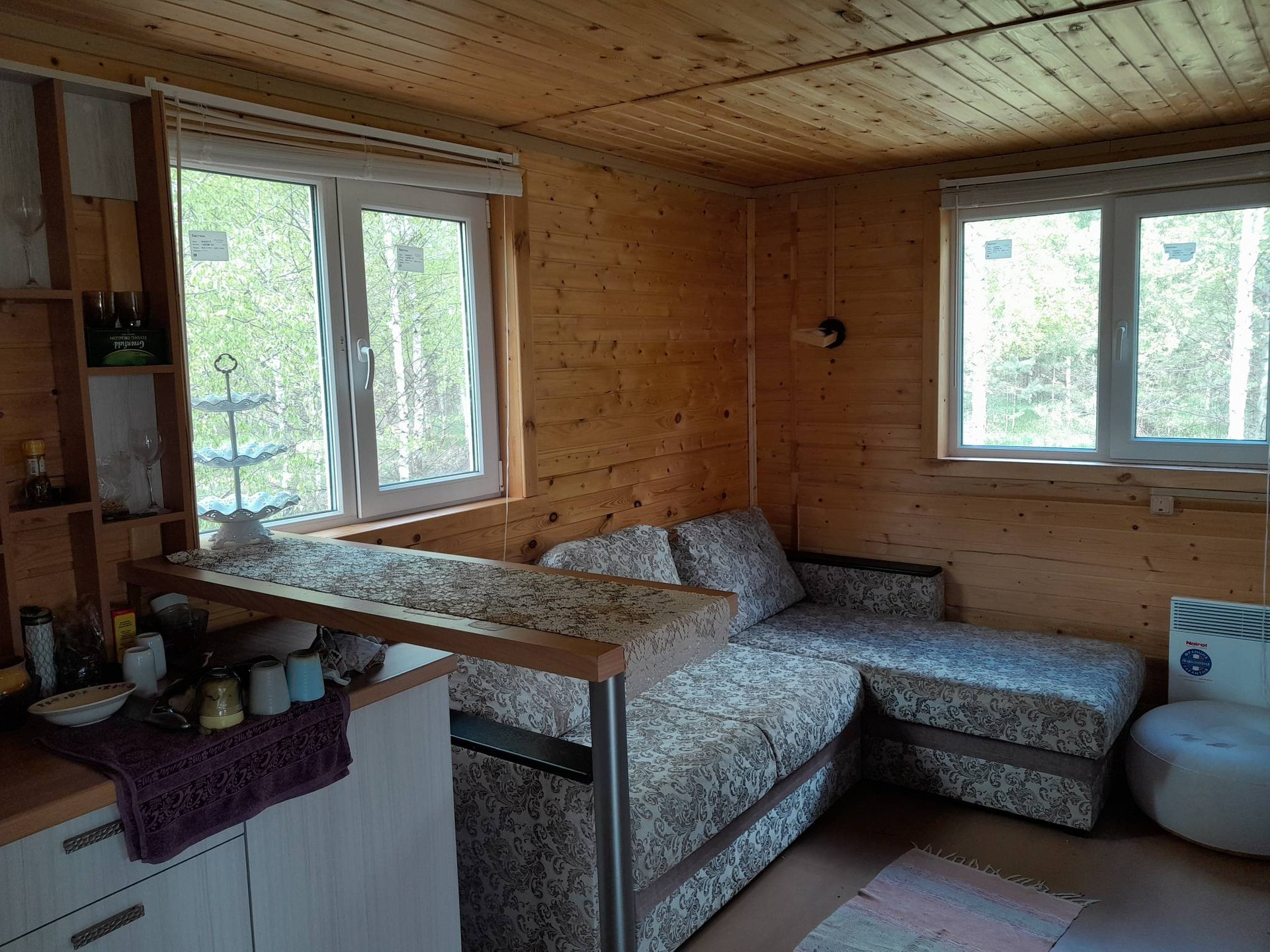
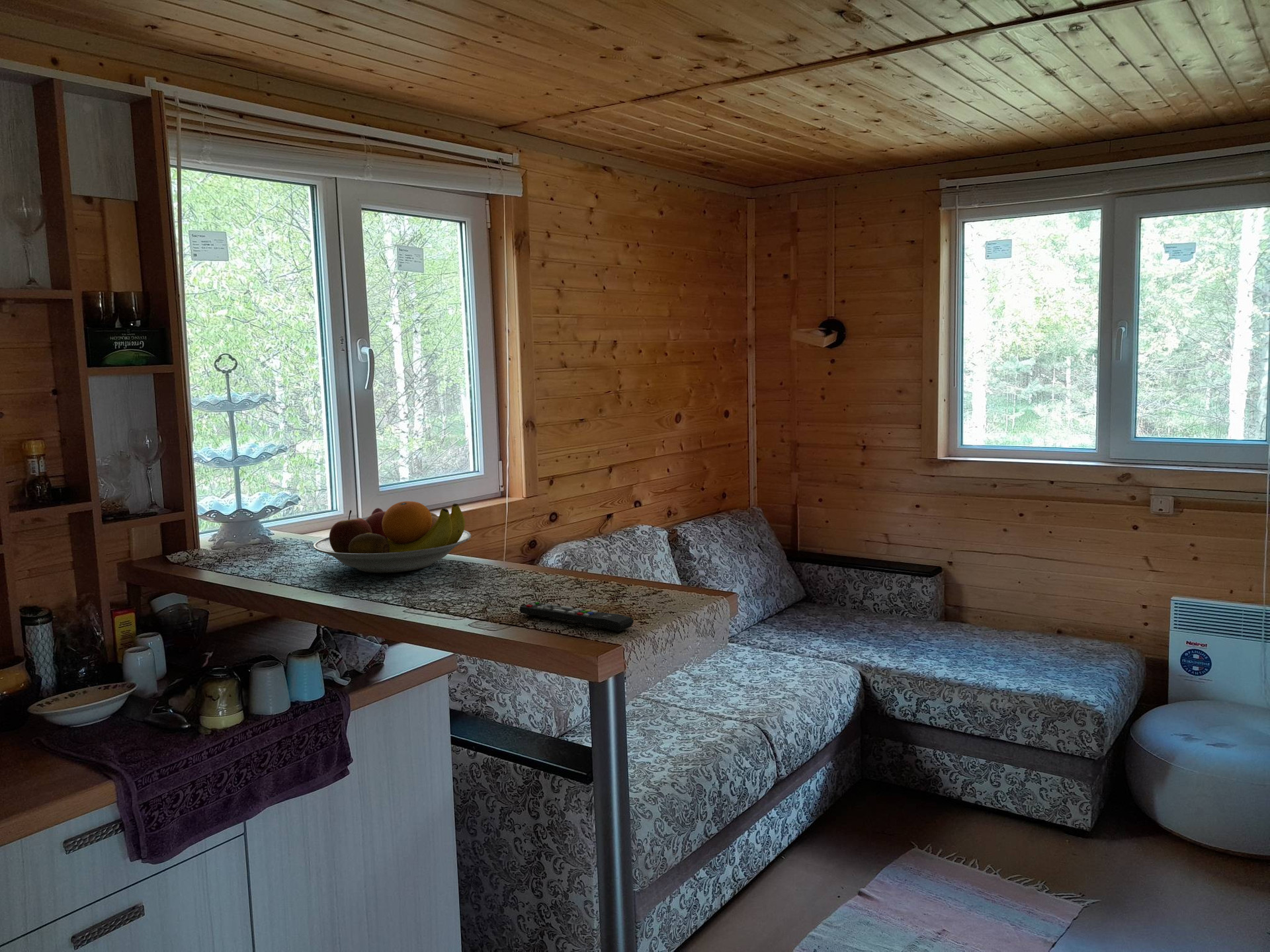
+ fruit bowl [313,500,472,574]
+ remote control [519,602,634,632]
